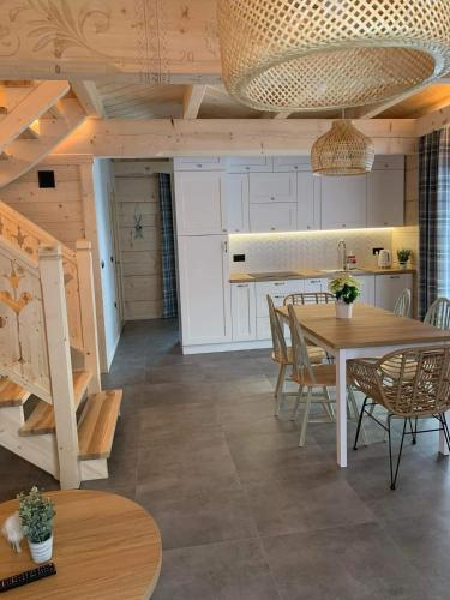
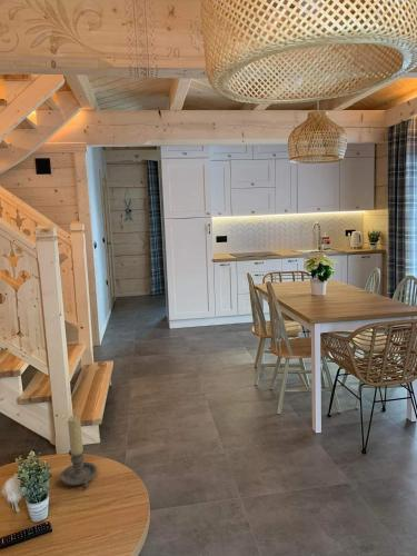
+ candle holder [60,415,98,489]
